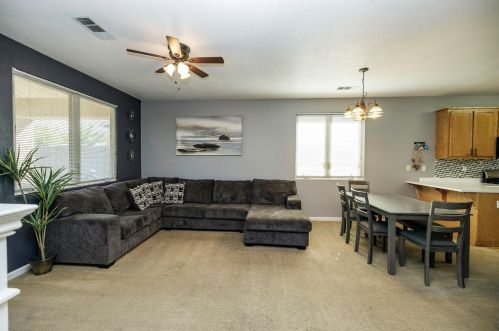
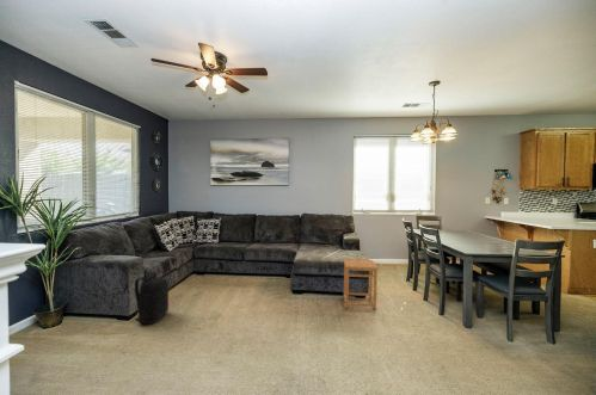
+ side table [343,258,379,310]
+ backpack [129,273,170,325]
